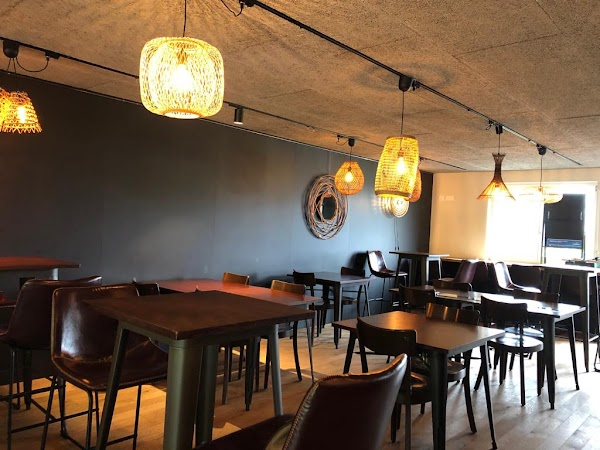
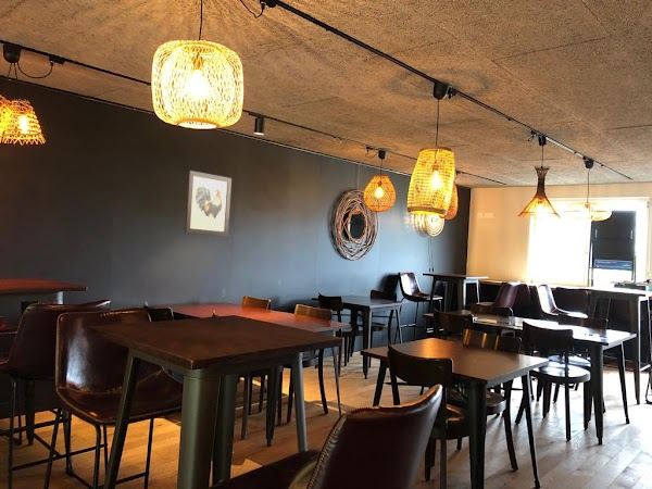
+ wall art [184,170,233,237]
